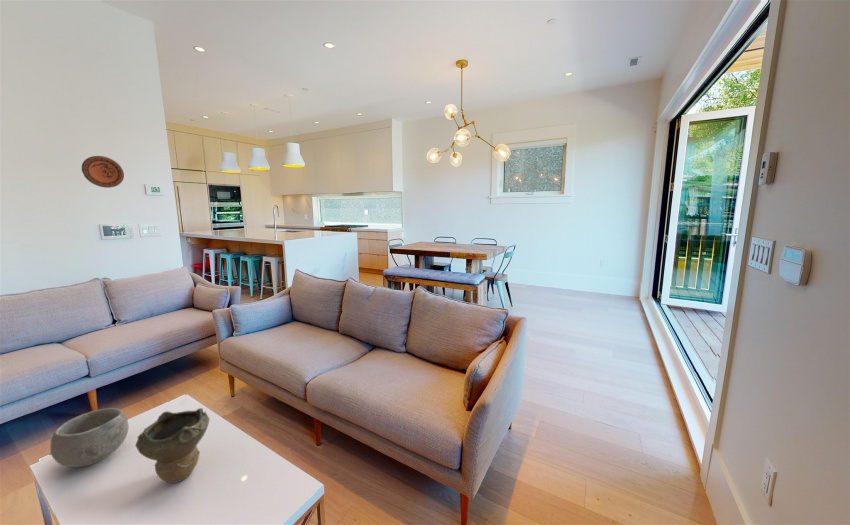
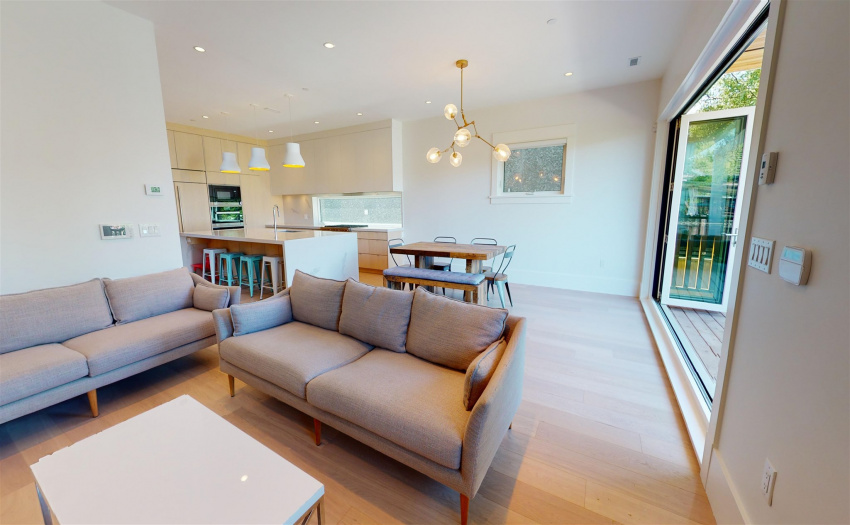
- bowl [49,407,130,468]
- decorative bowl [134,407,211,484]
- decorative plate [81,155,125,189]
